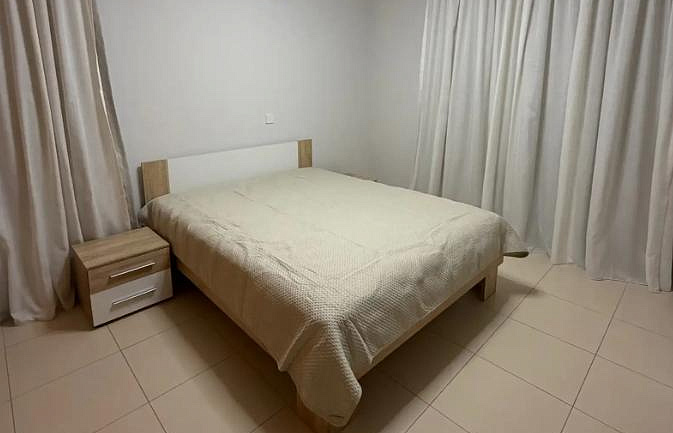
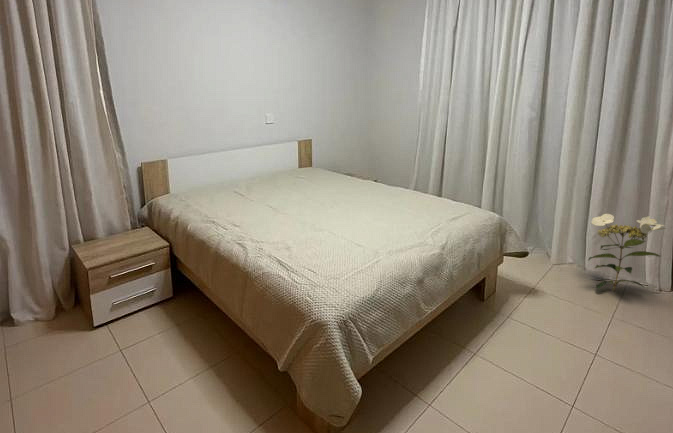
+ flowering plant [587,213,667,292]
